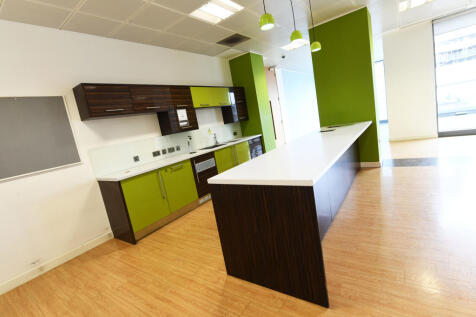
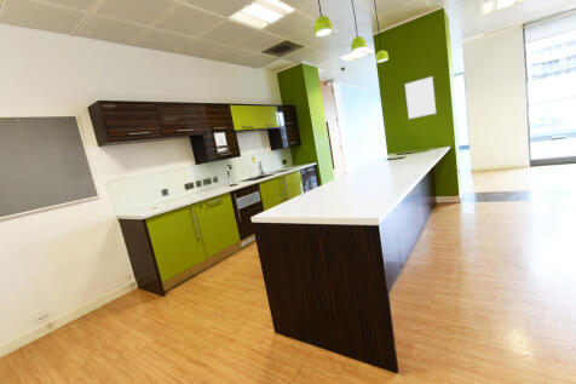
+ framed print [404,75,437,120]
